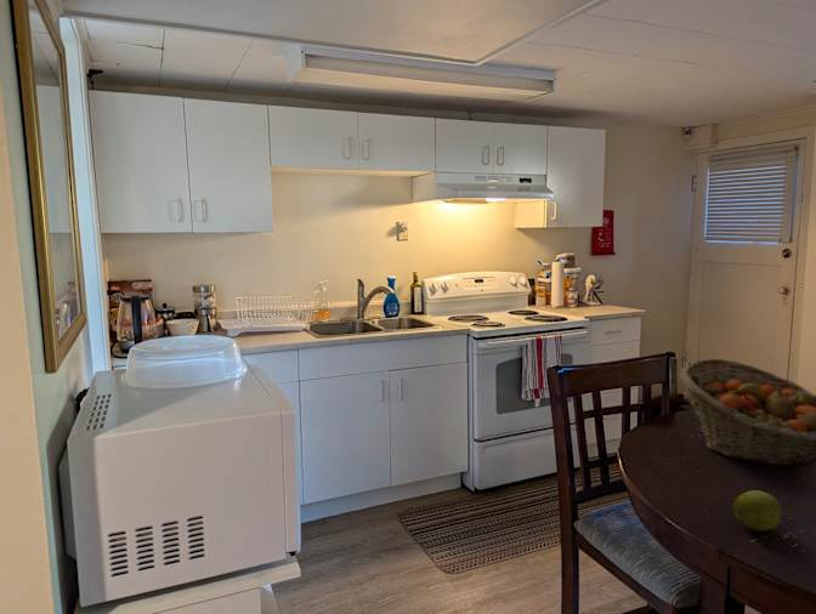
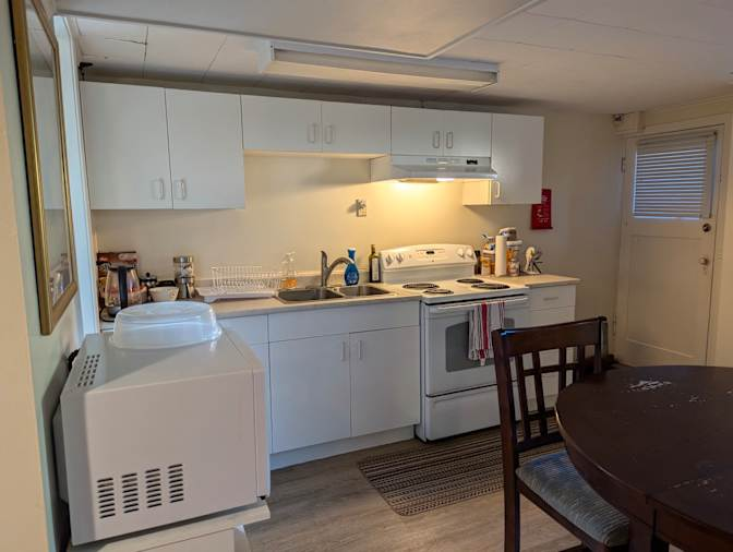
- fruit basket [679,358,816,467]
- apple [732,489,783,531]
